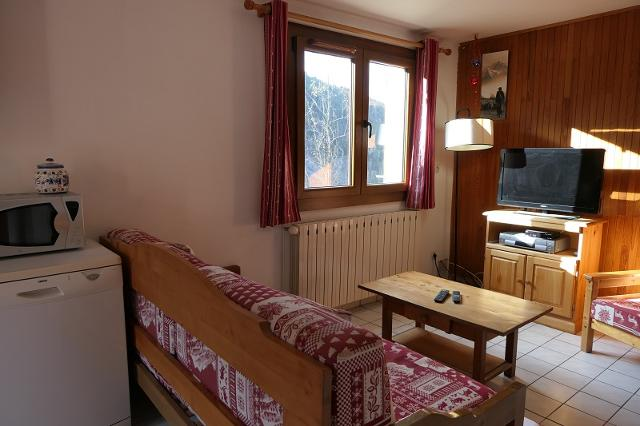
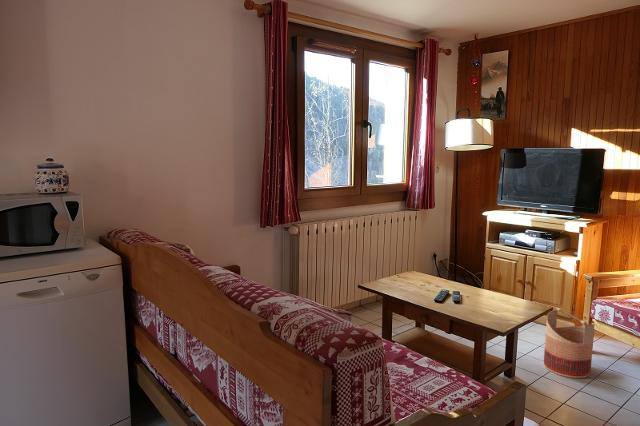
+ basket [543,307,596,379]
